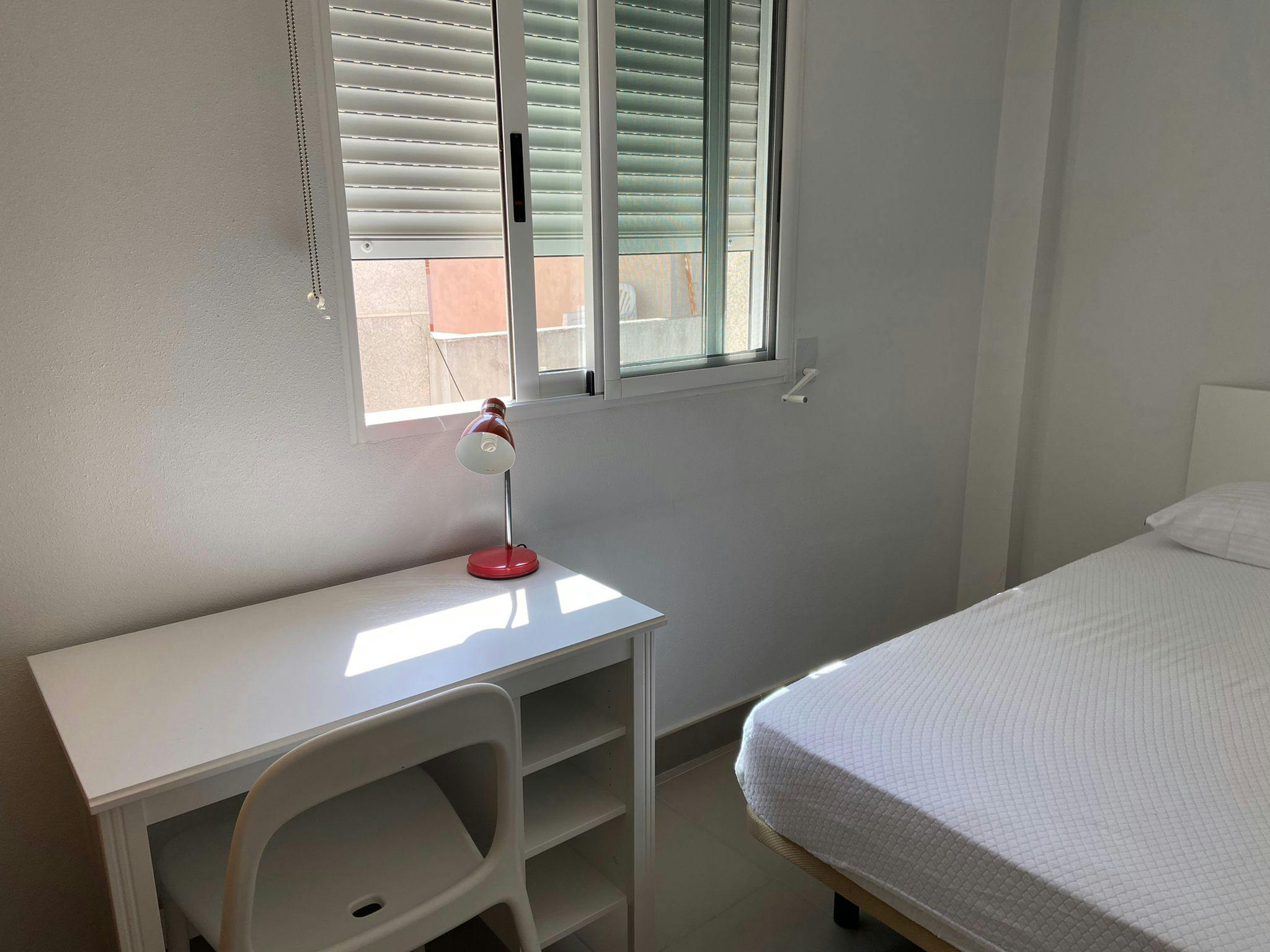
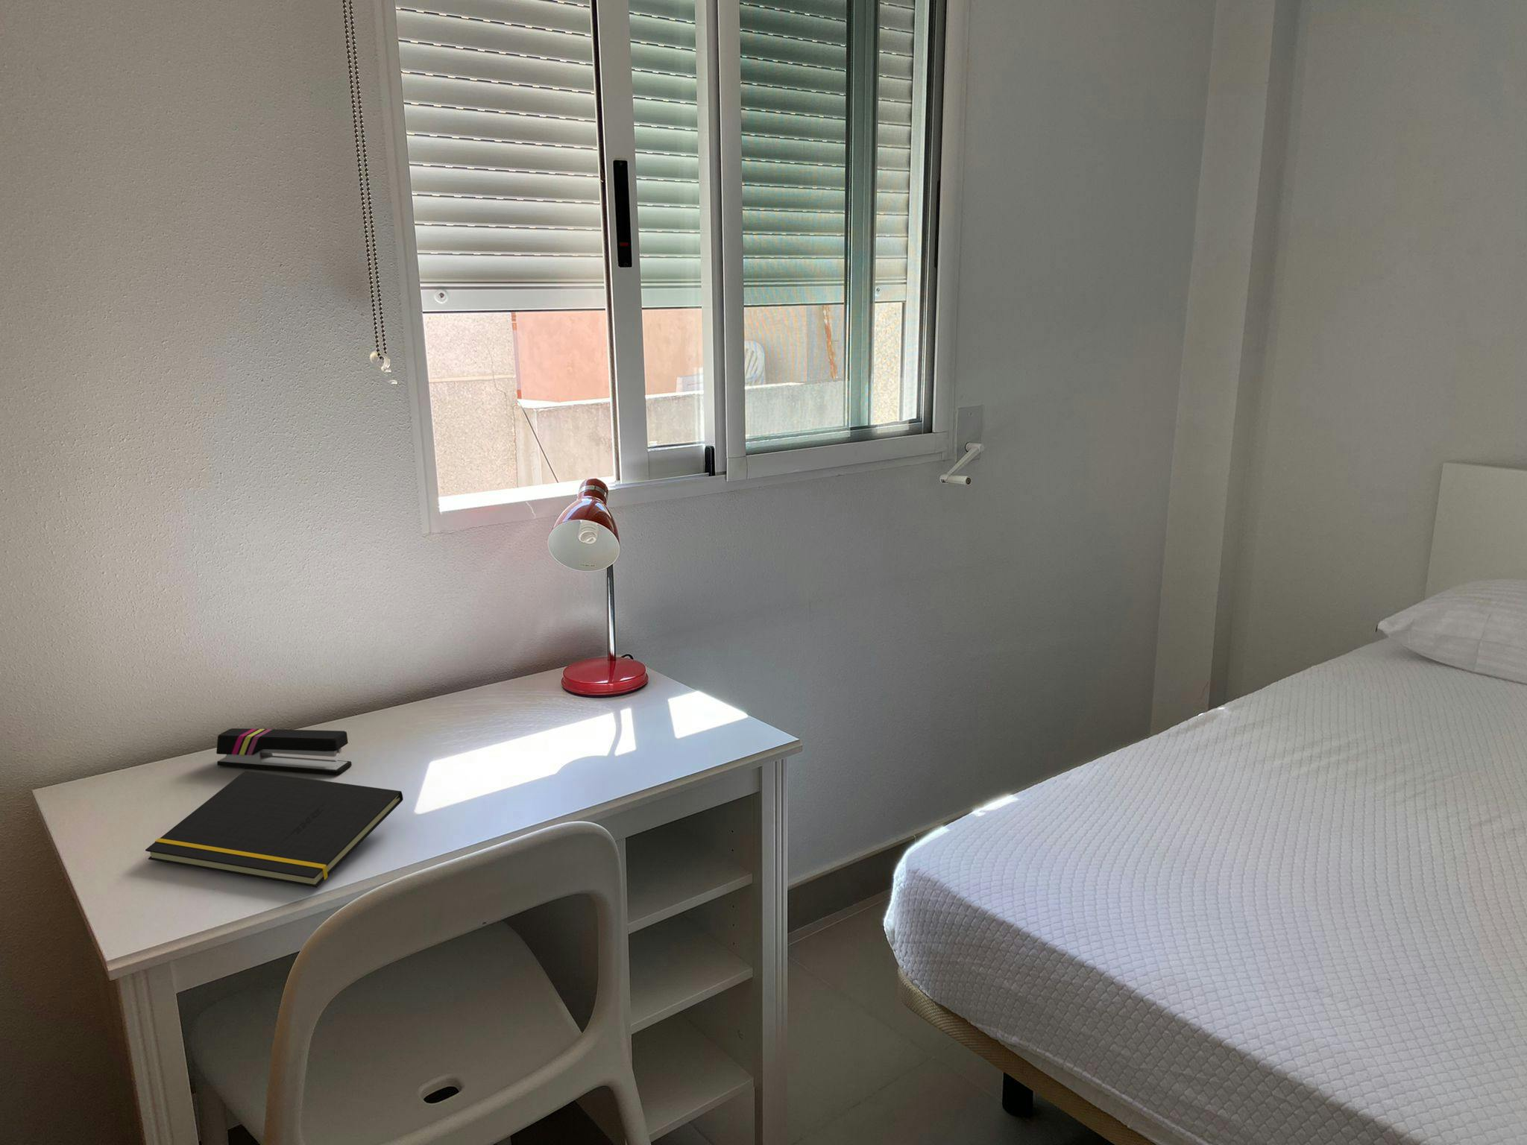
+ stapler [215,728,352,776]
+ notepad [144,770,403,888]
